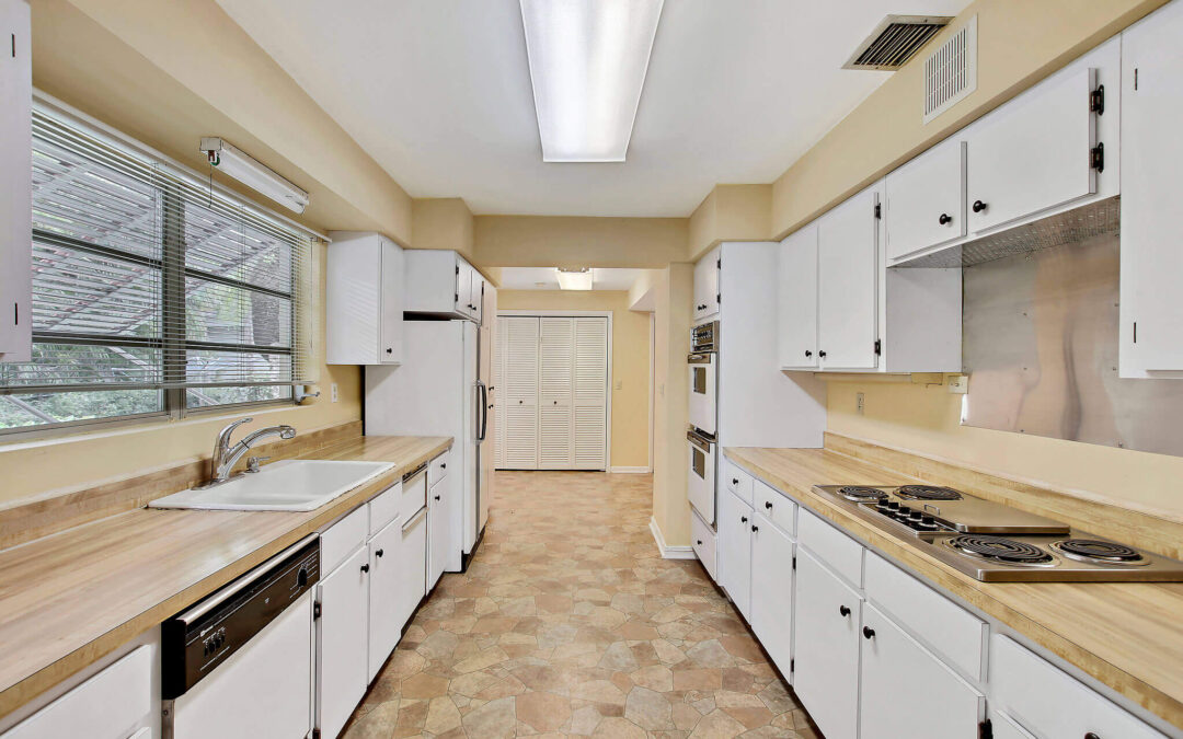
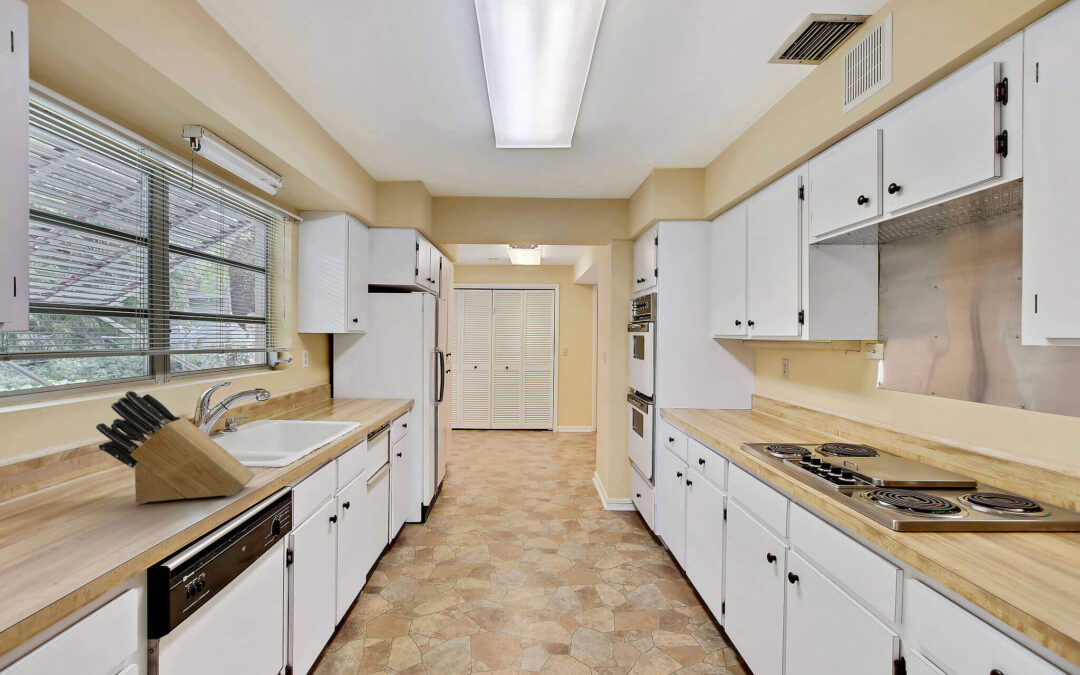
+ knife block [95,390,256,505]
